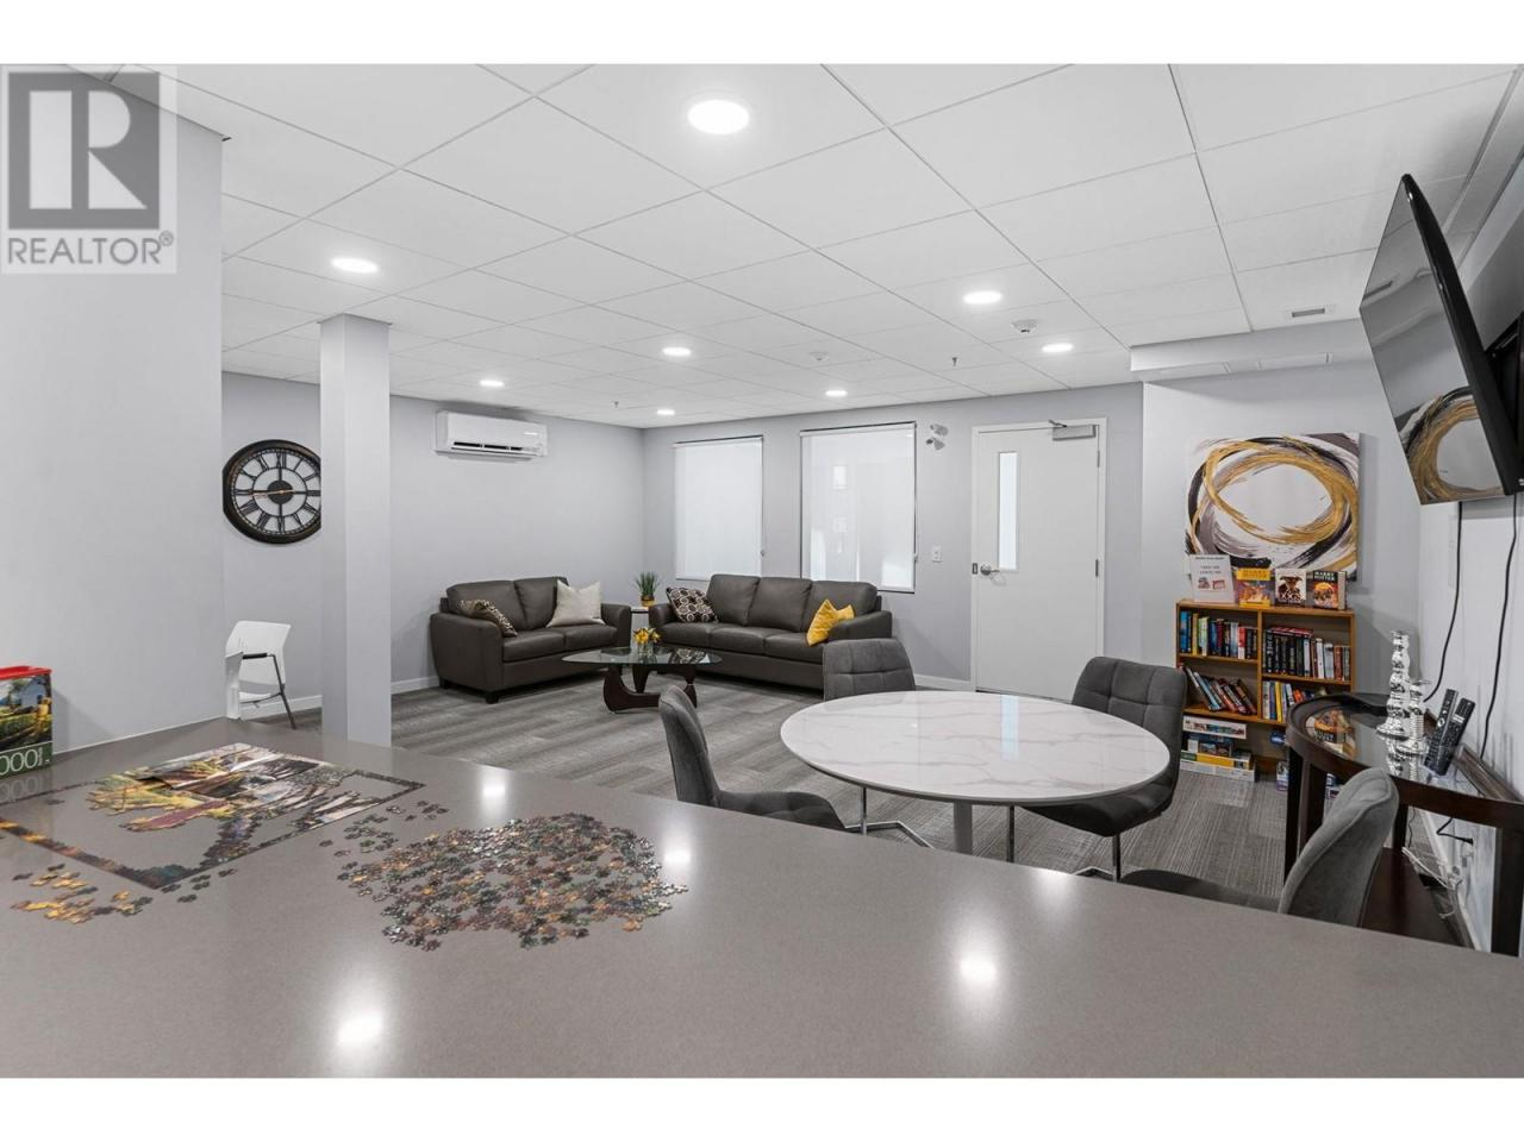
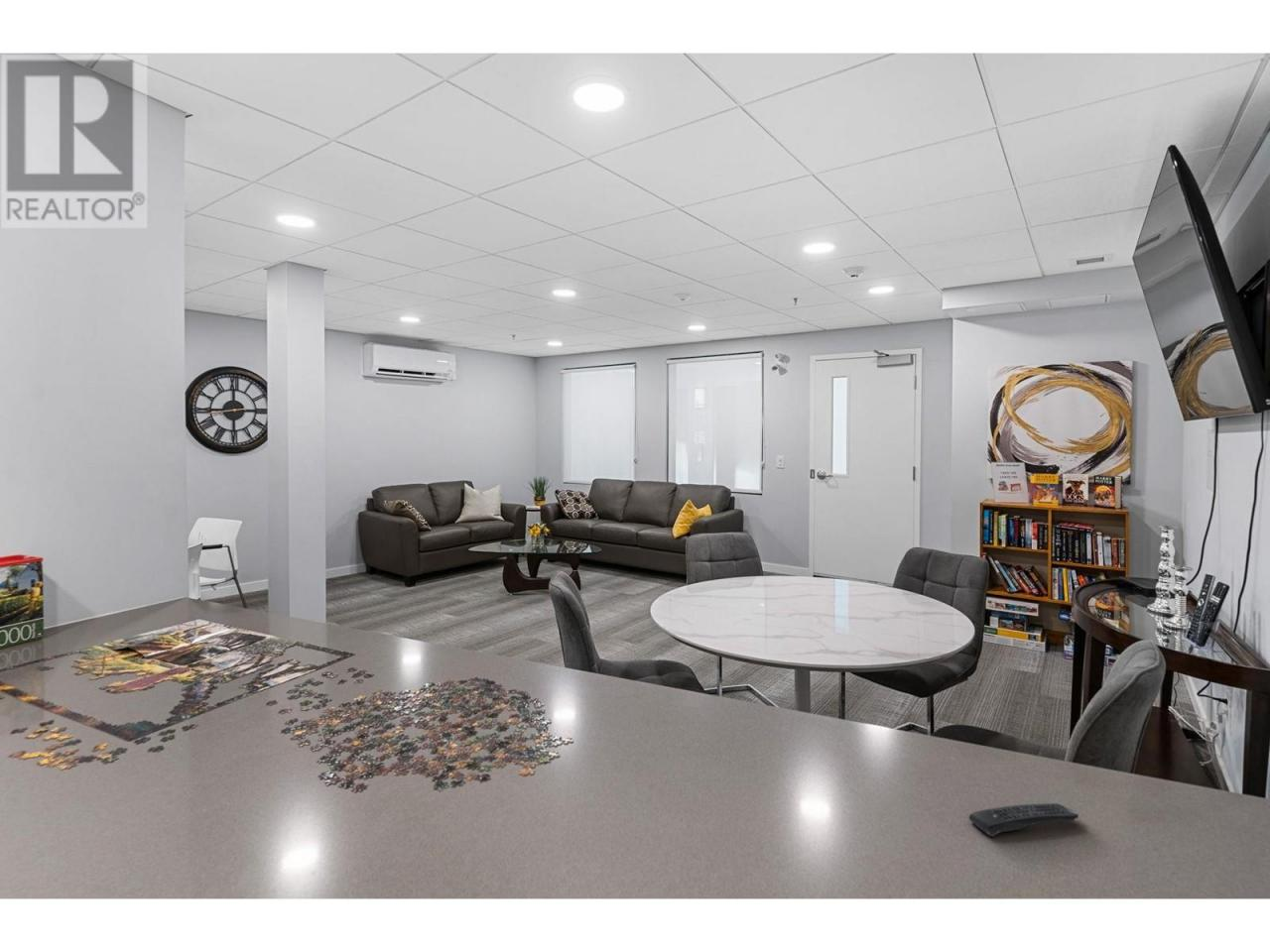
+ remote control [968,802,1080,837]
